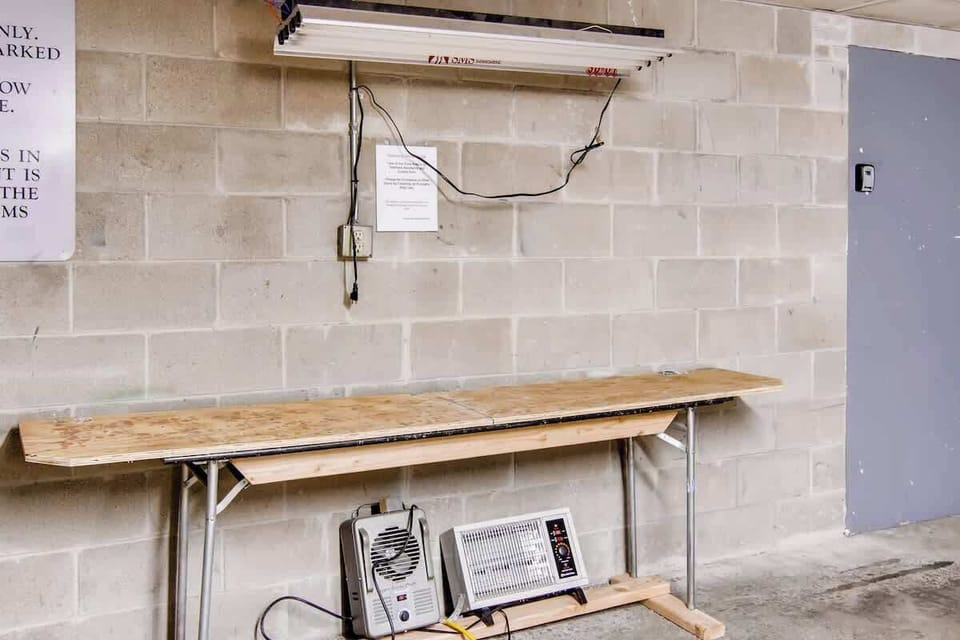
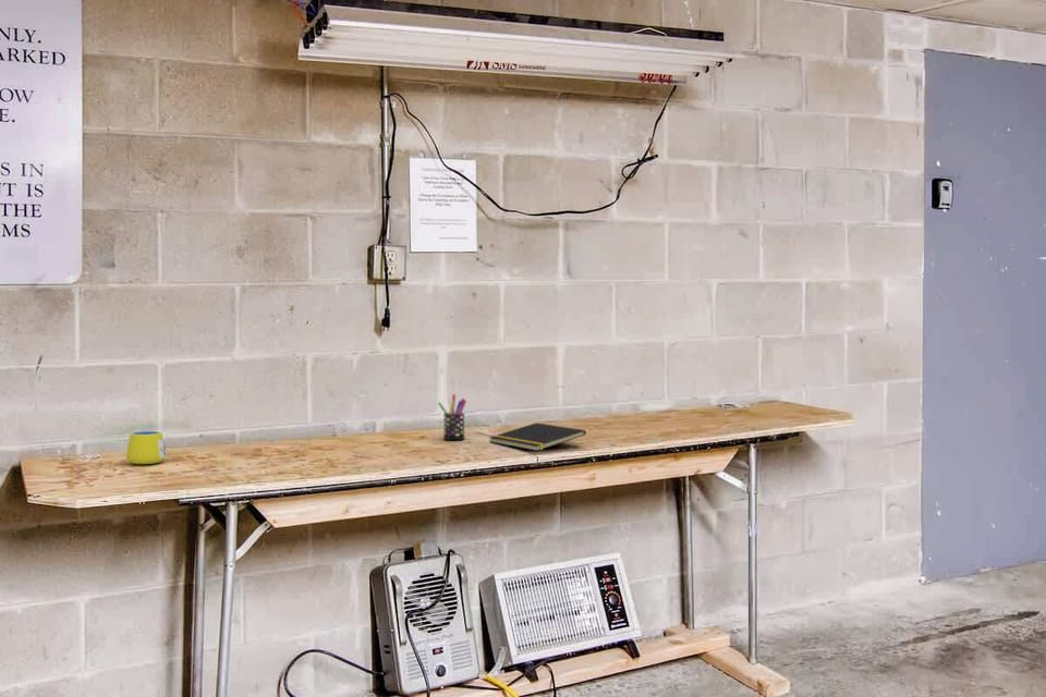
+ mug [125,430,167,465]
+ pen holder [437,393,467,441]
+ notepad [488,421,587,452]
